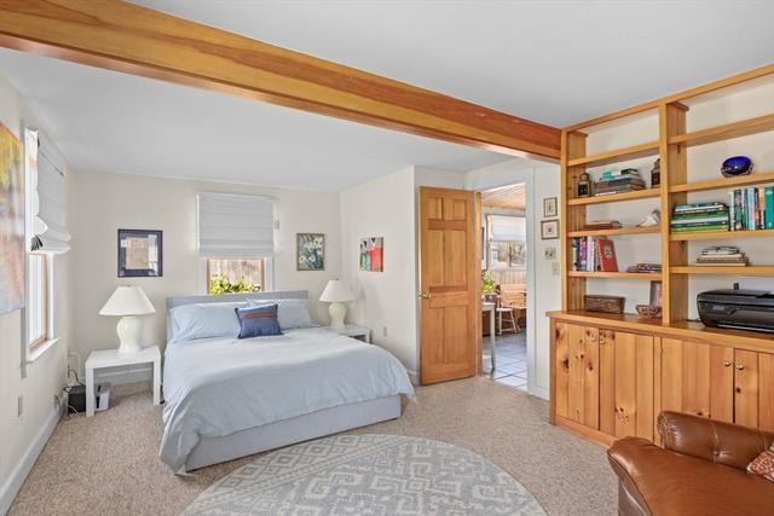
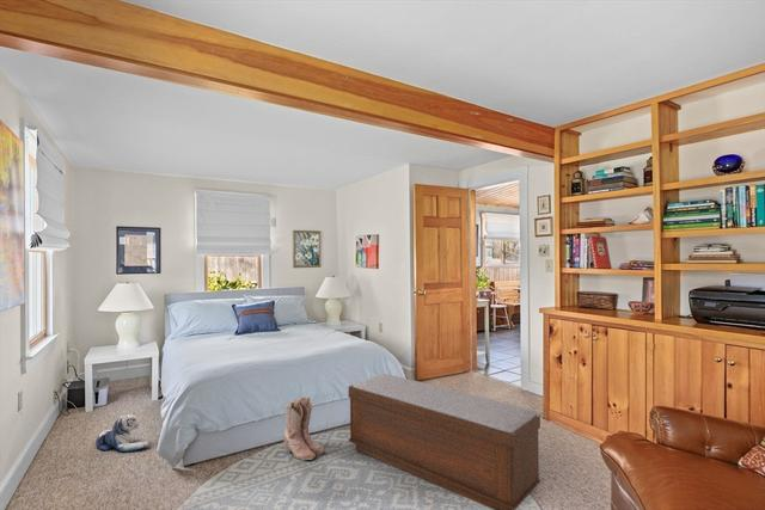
+ plush toy [94,413,151,453]
+ boots [283,395,326,461]
+ bench [348,373,541,510]
